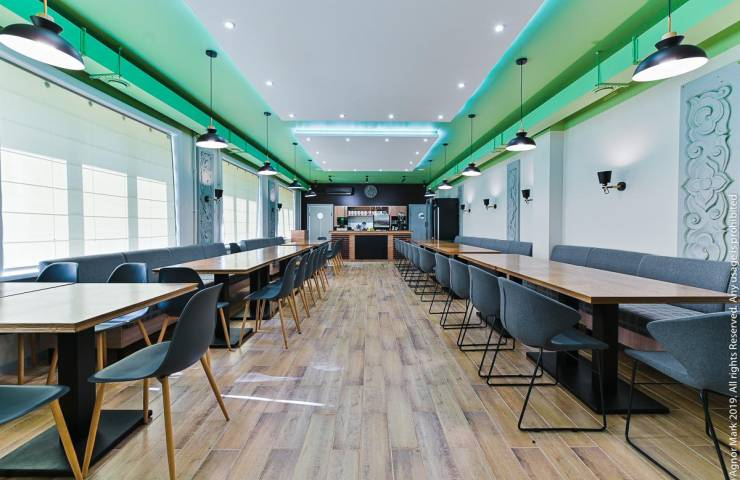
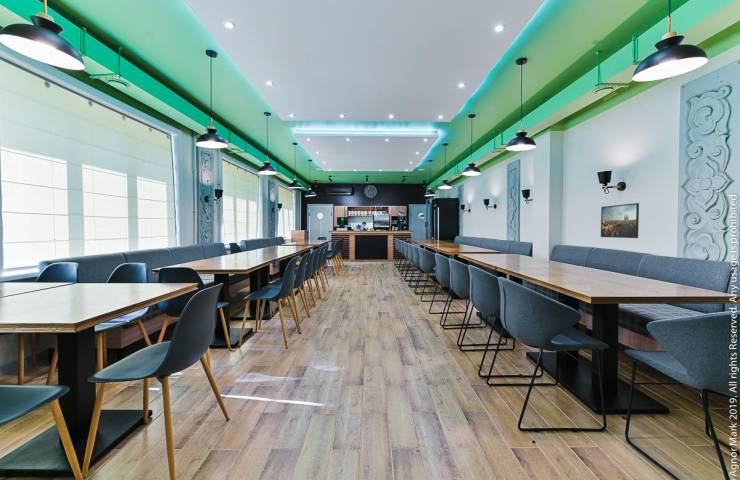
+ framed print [600,202,640,239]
